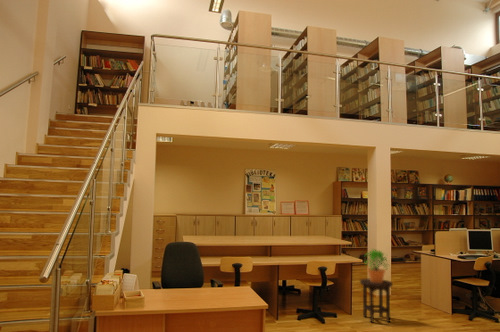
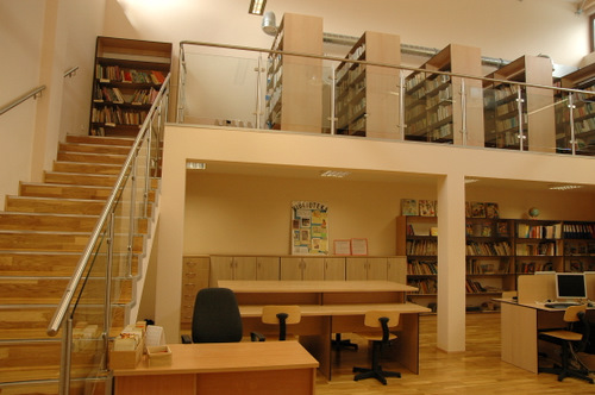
- potted plant [363,248,392,283]
- stool [359,278,394,323]
